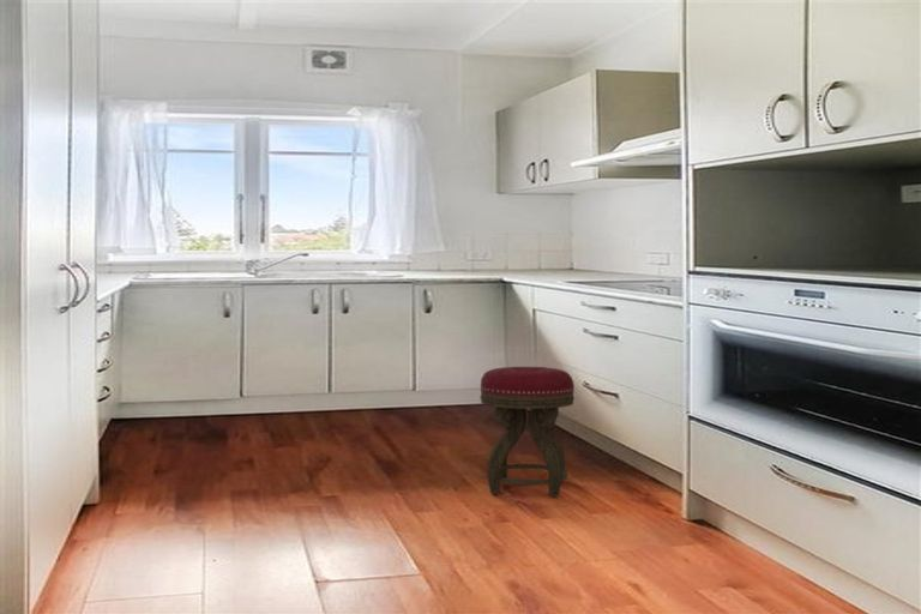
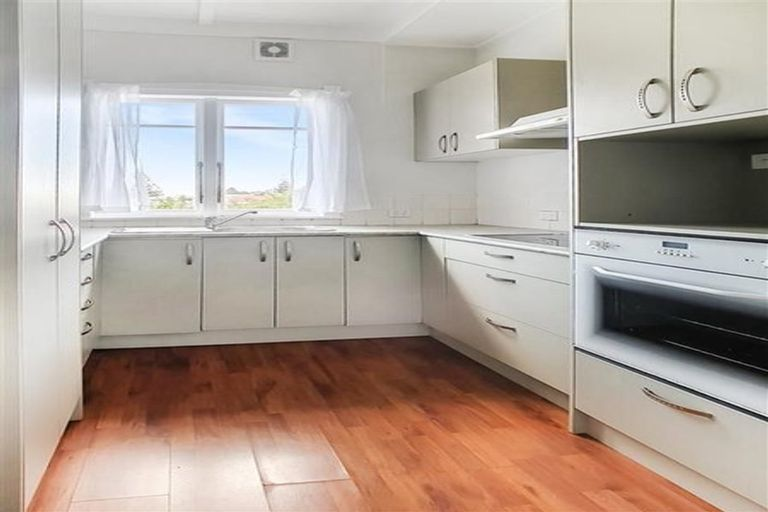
- stool [478,366,576,498]
